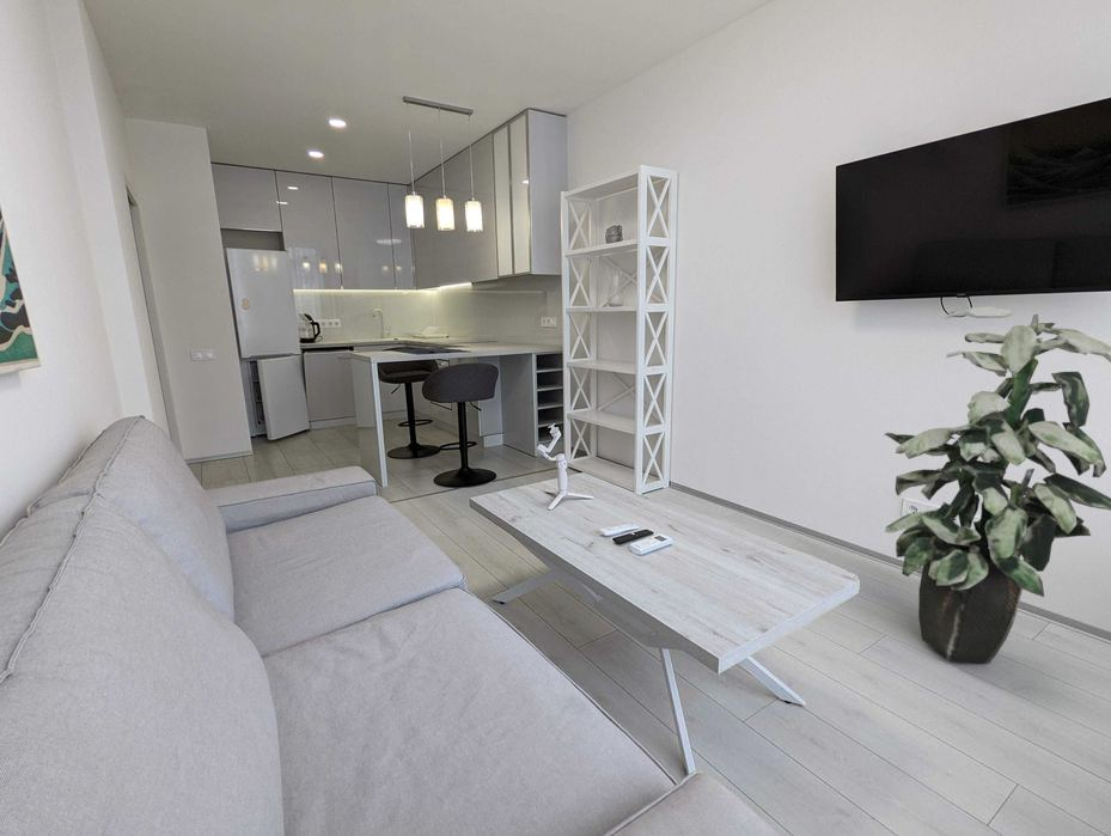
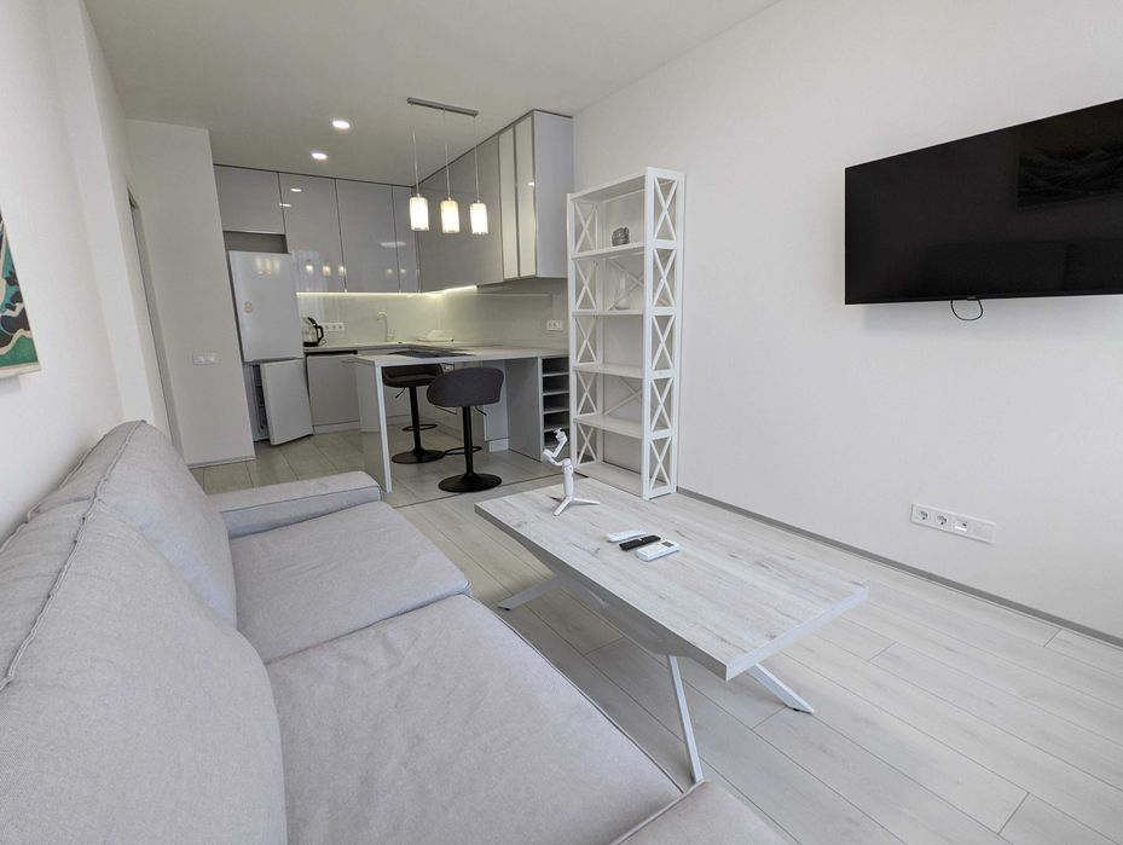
- indoor plant [884,306,1111,665]
